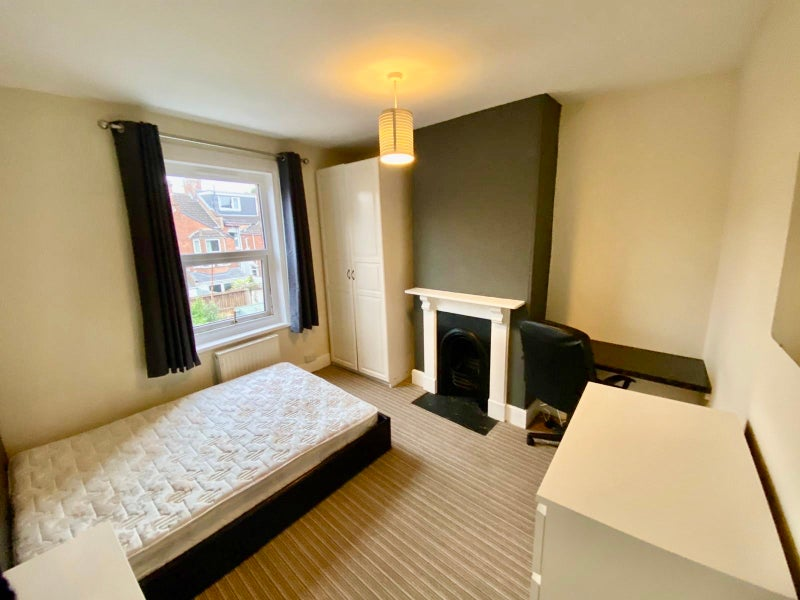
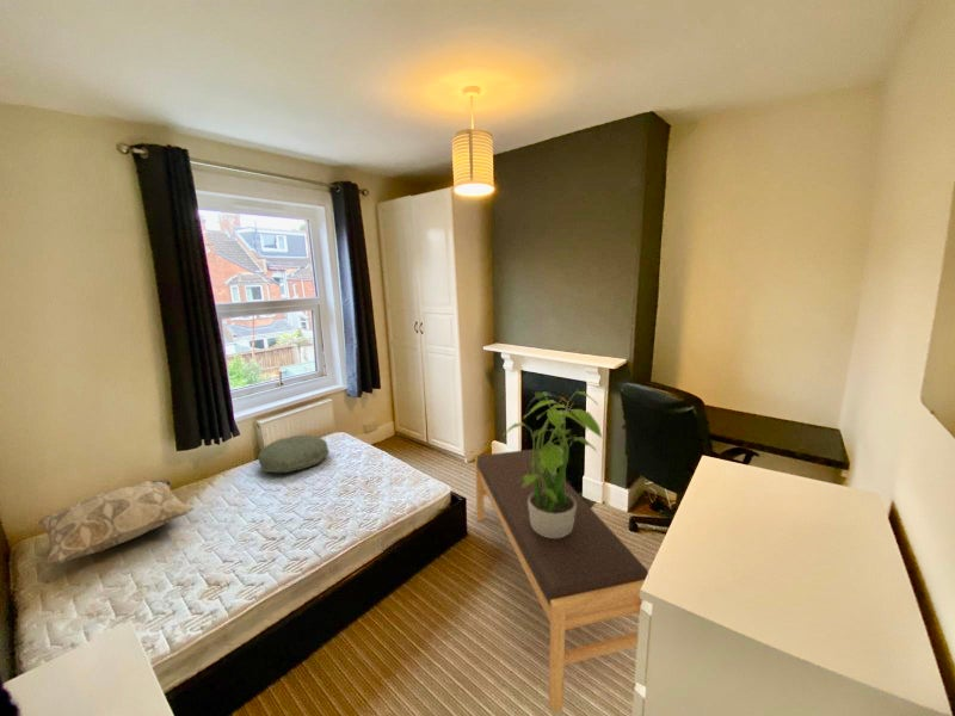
+ pillow [257,434,331,474]
+ potted plant [501,389,604,538]
+ bench [474,449,649,714]
+ decorative pillow [37,479,195,567]
